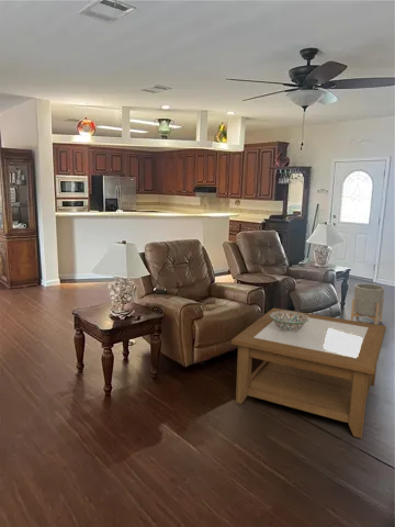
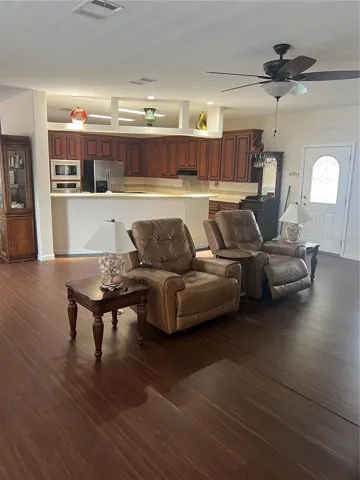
- planter [350,282,385,325]
- decorative bowl [270,310,309,333]
- coffee table [230,306,387,439]
